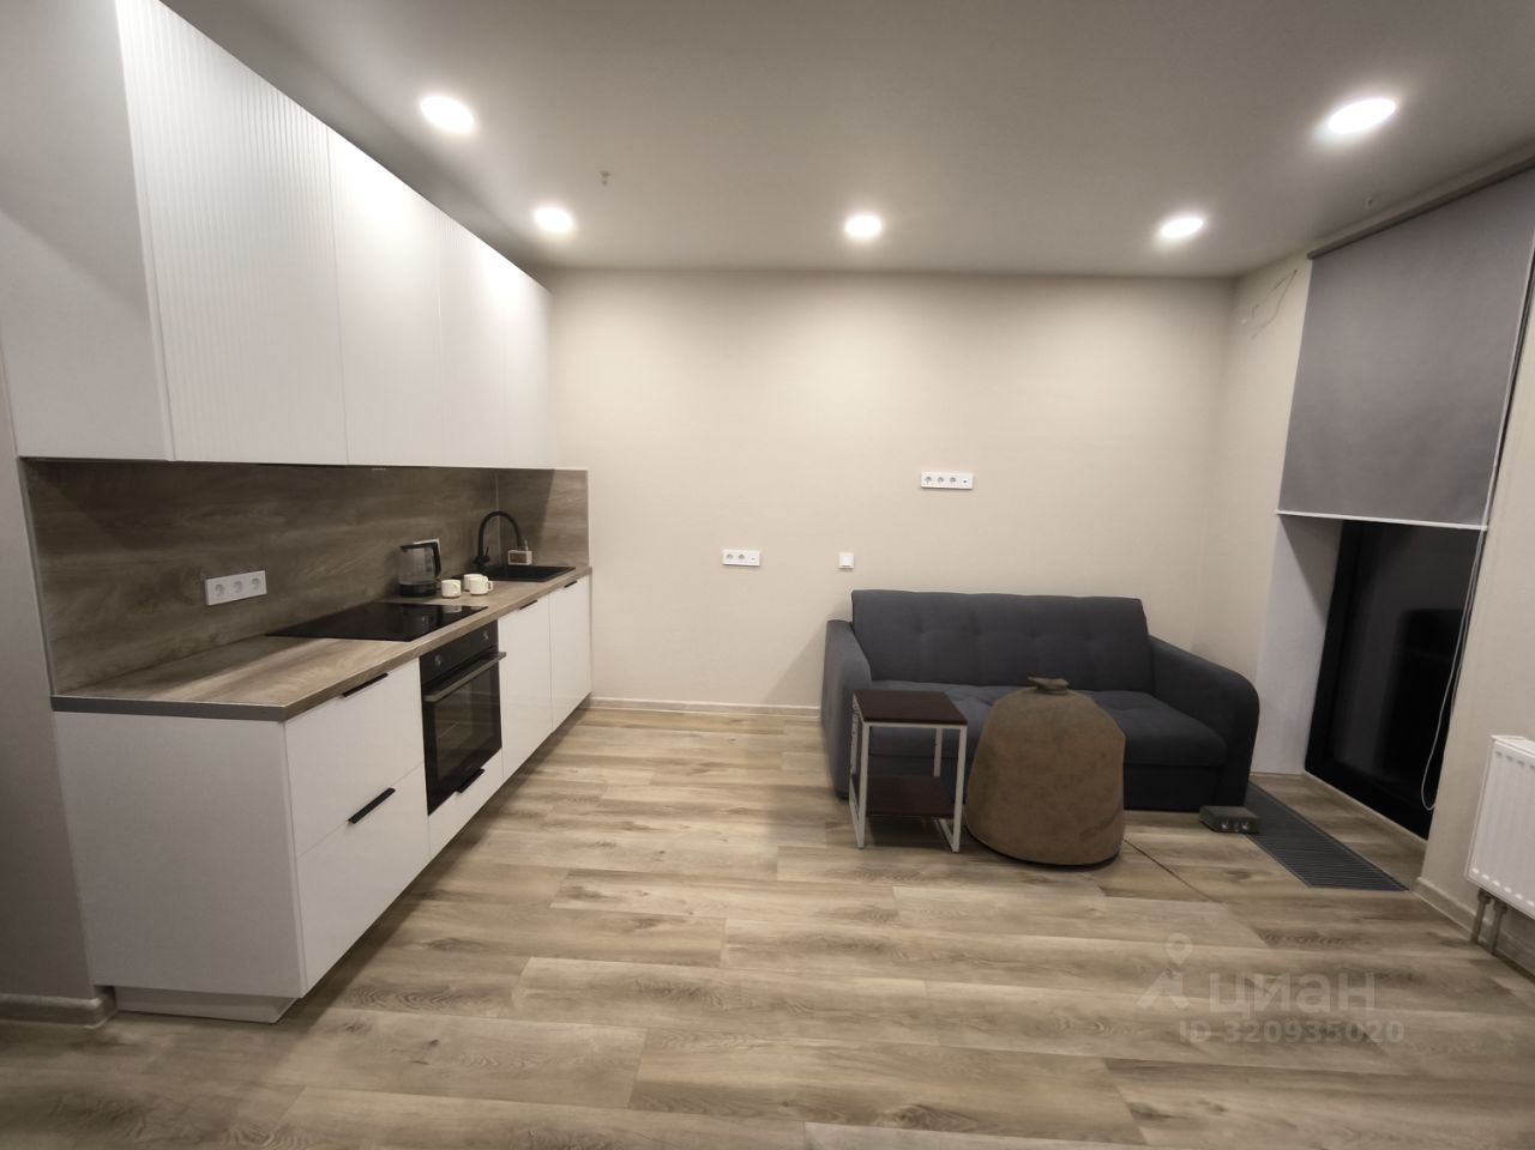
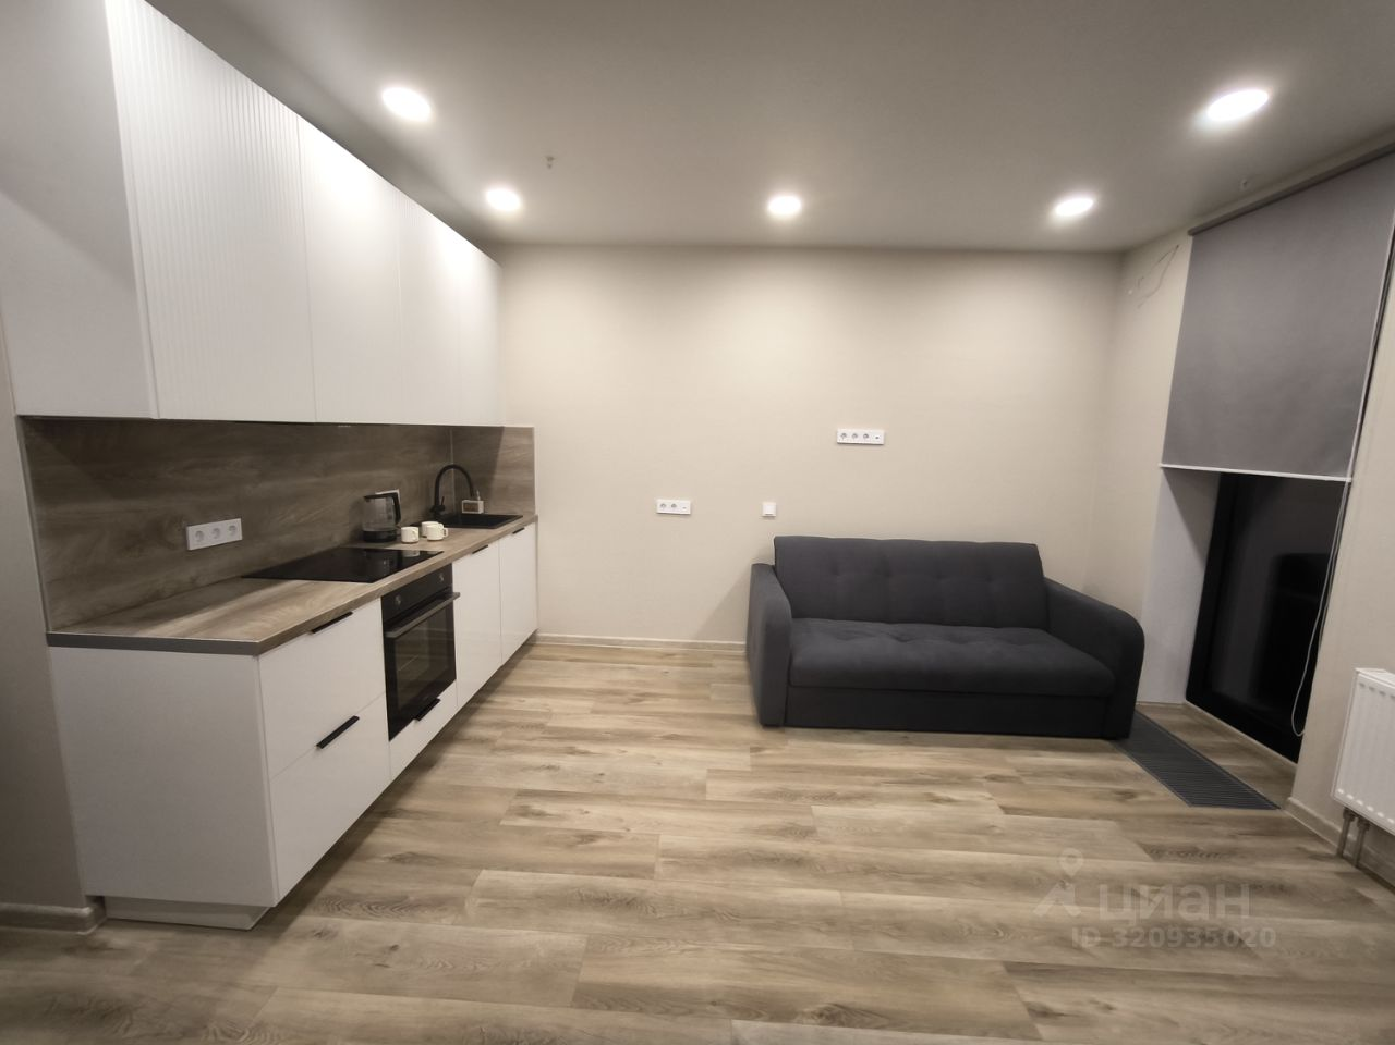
- speaker [1198,805,1263,834]
- bag [963,675,1128,866]
- side table [847,687,969,853]
